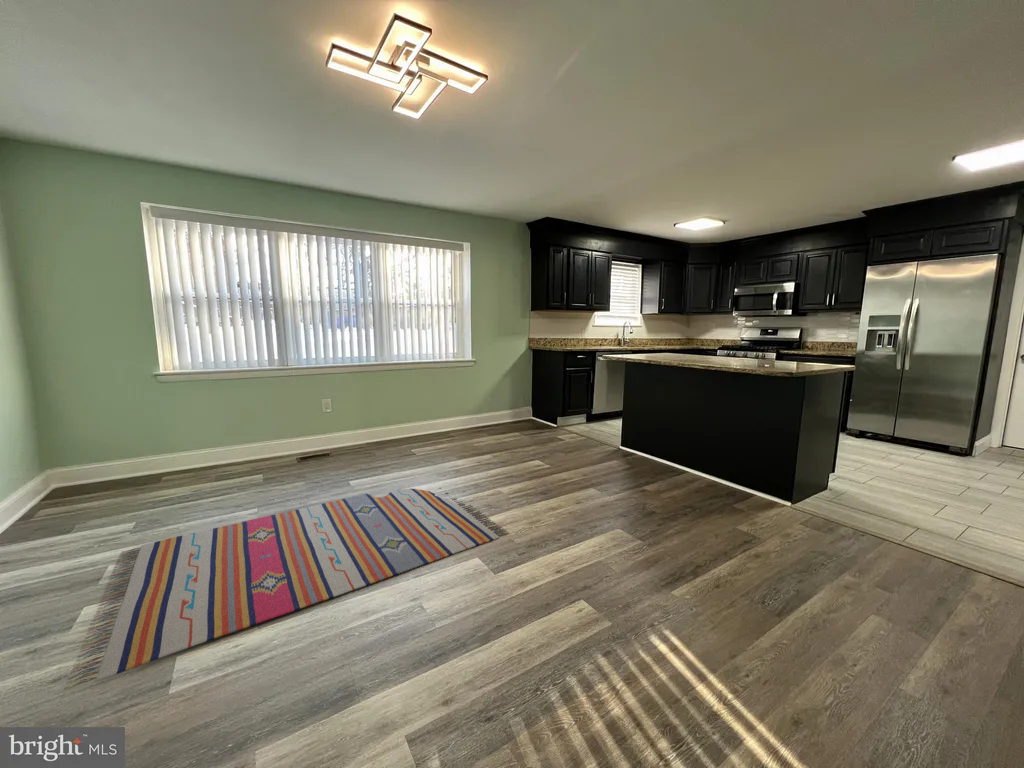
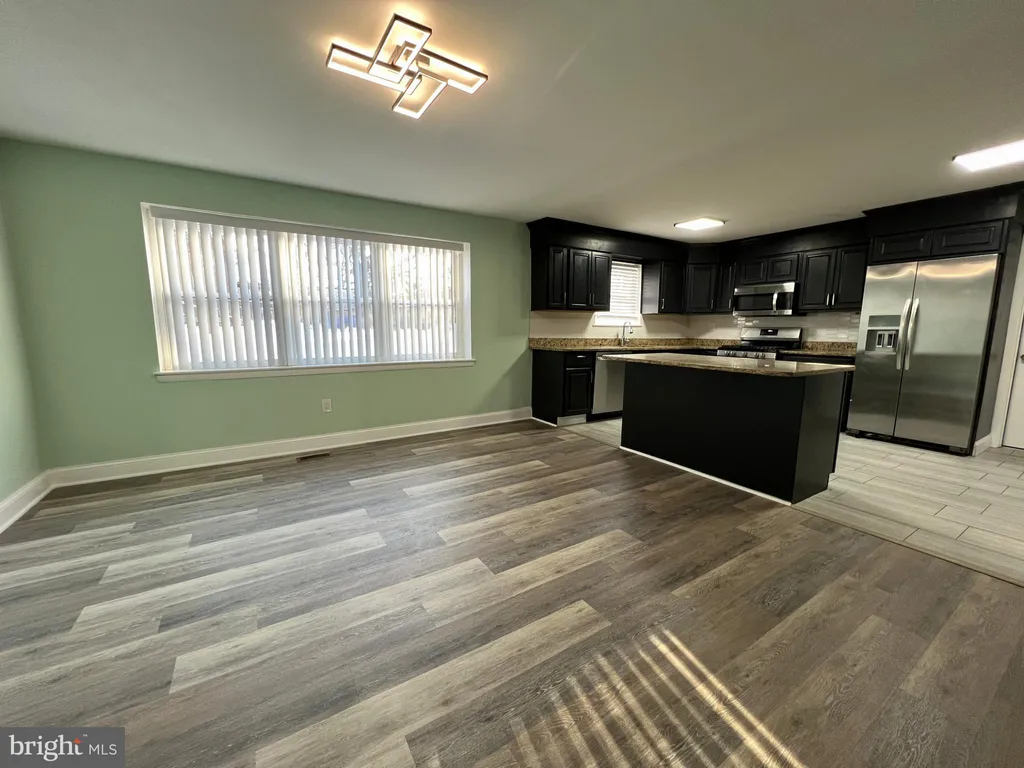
- rug [63,482,511,693]
